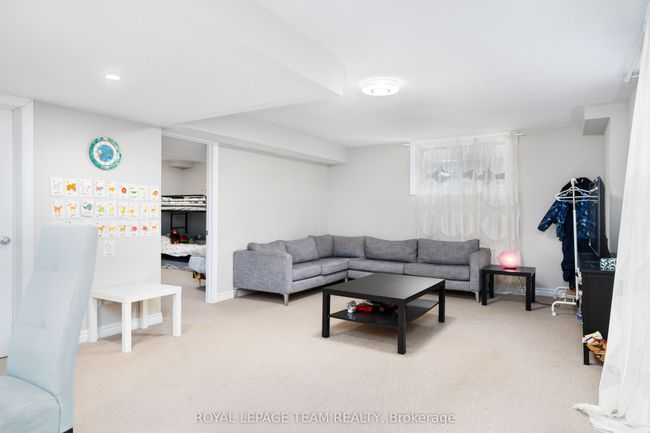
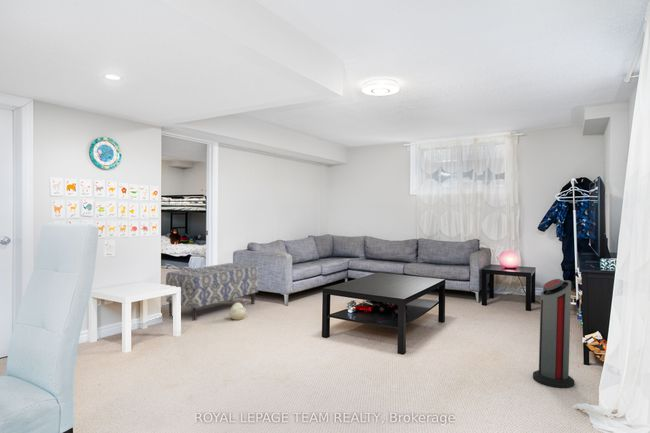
+ plush toy [228,298,247,321]
+ bench [165,262,259,322]
+ air purifier [532,278,576,389]
